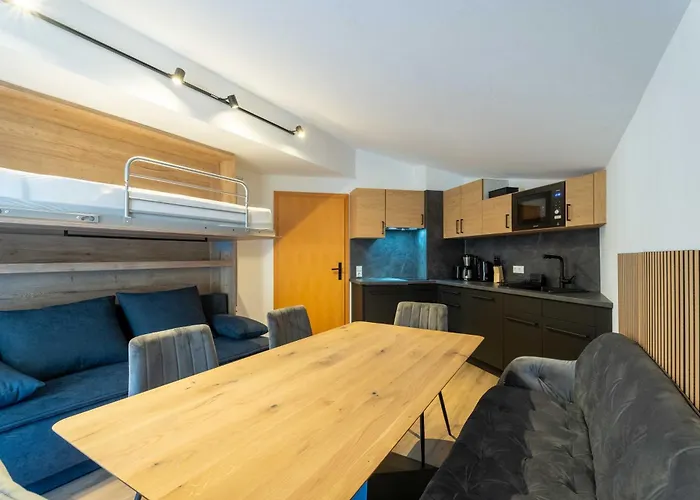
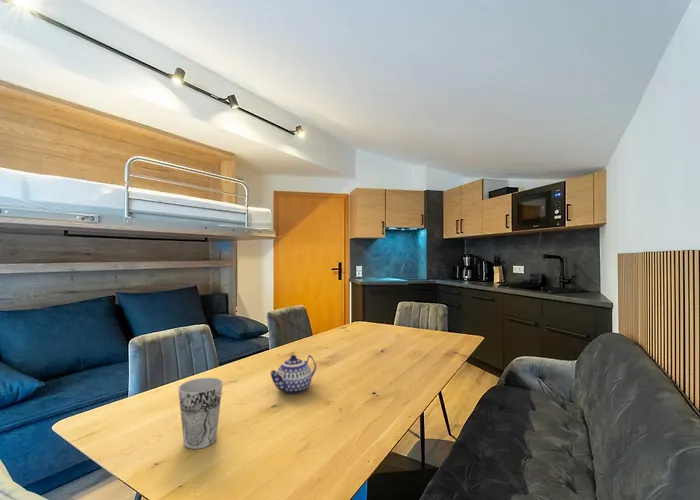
+ cup [177,377,224,450]
+ teapot [269,354,317,395]
